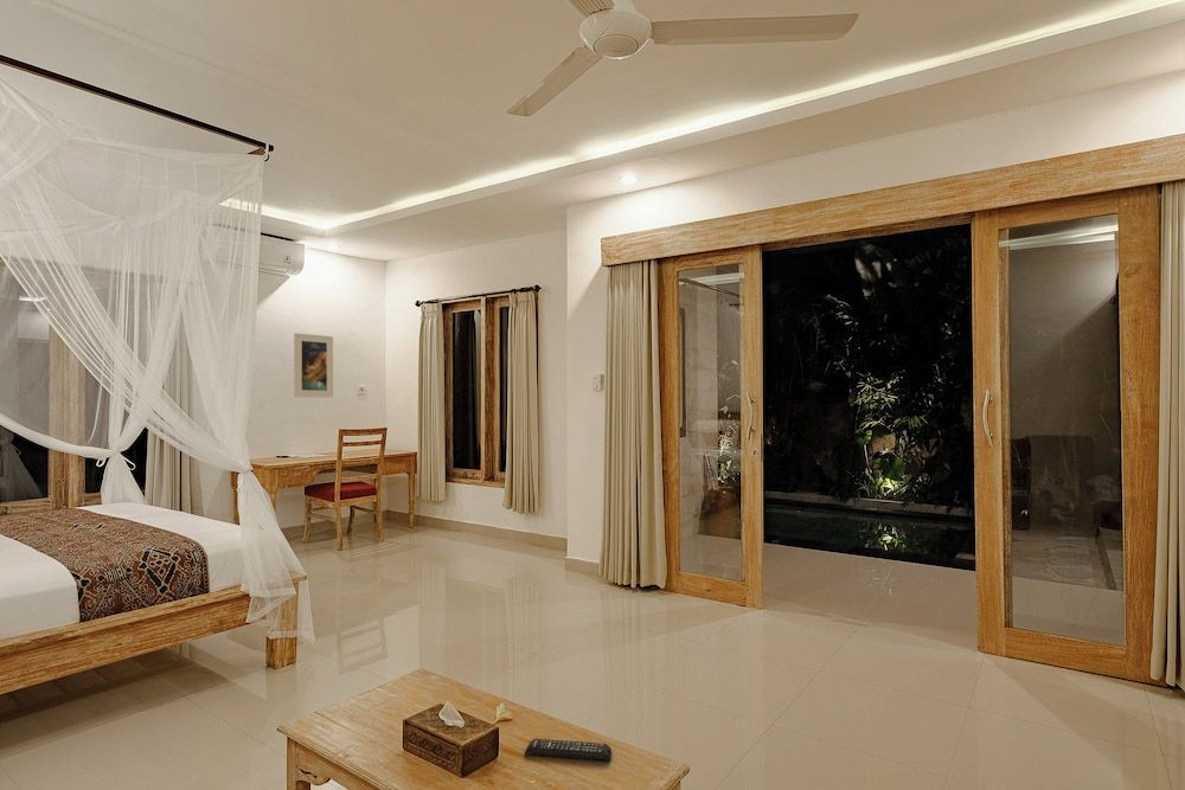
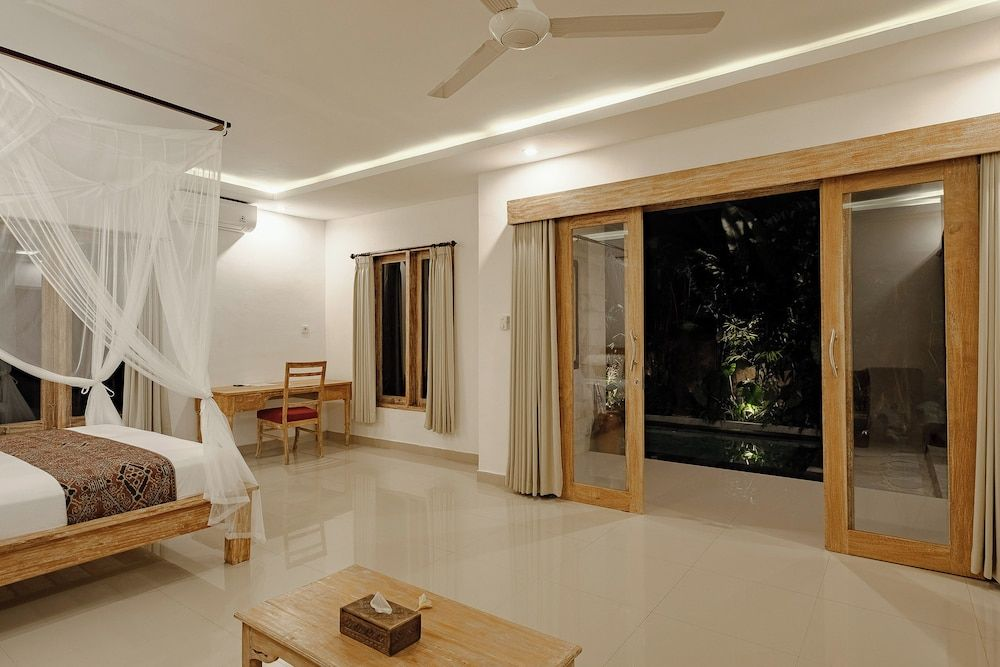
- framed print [293,332,334,399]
- remote control [524,738,613,762]
